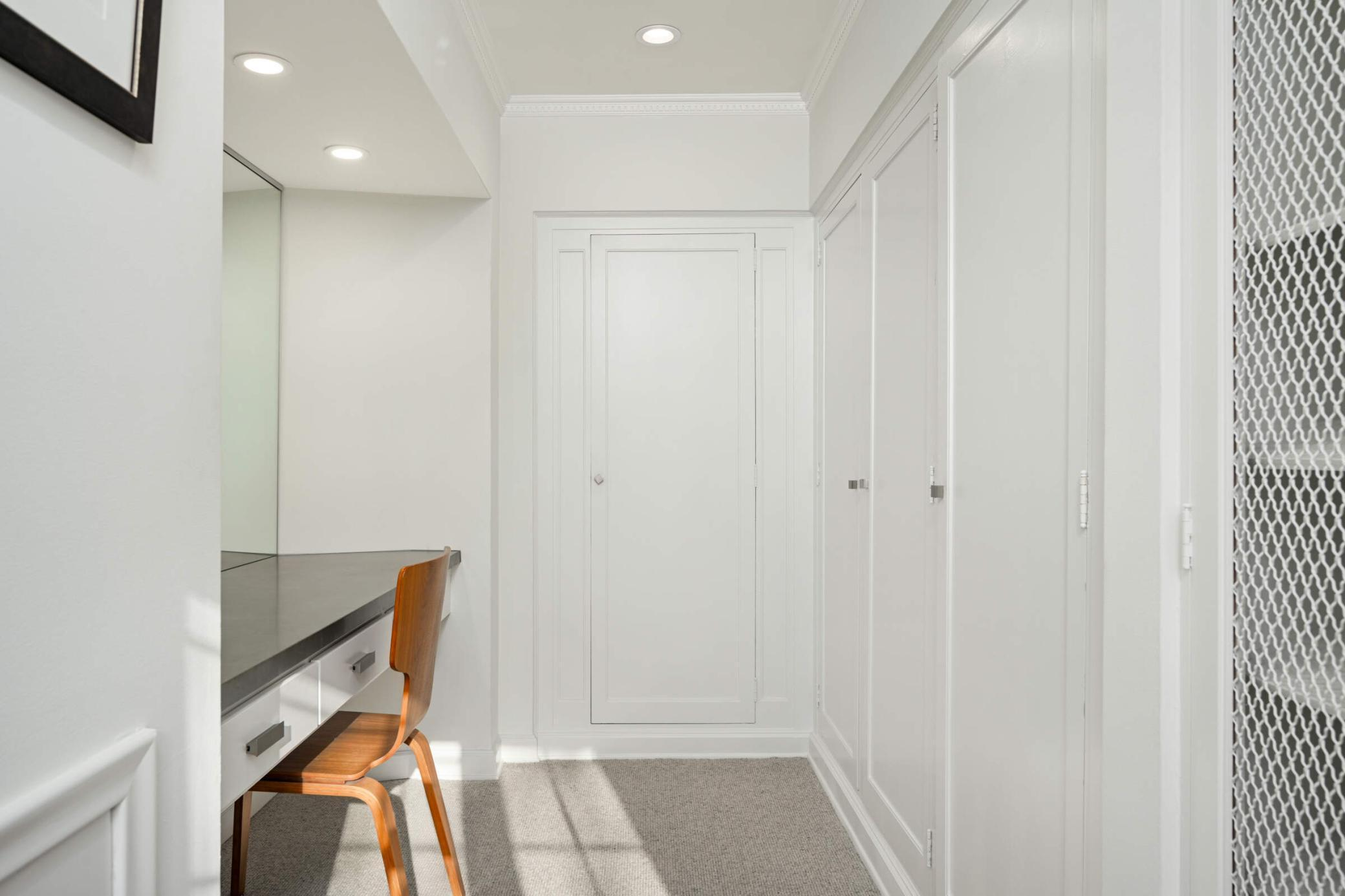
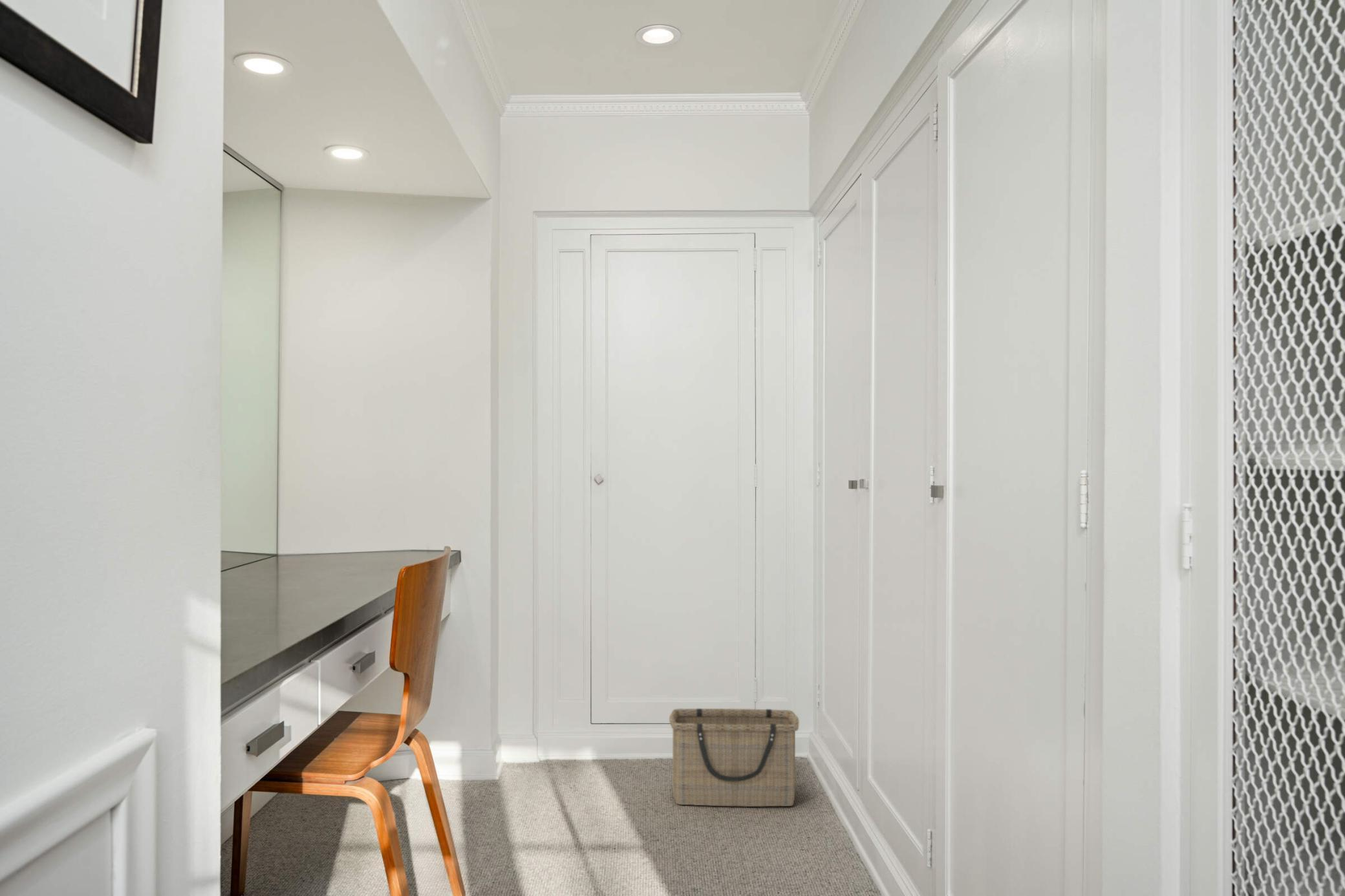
+ basket [669,708,800,807]
